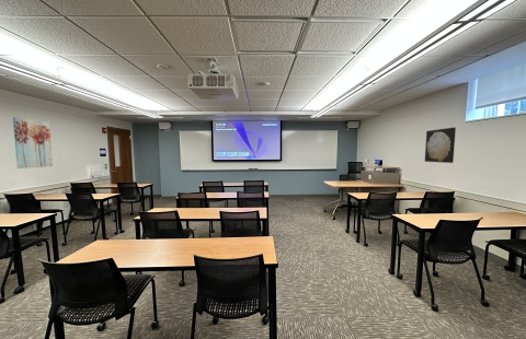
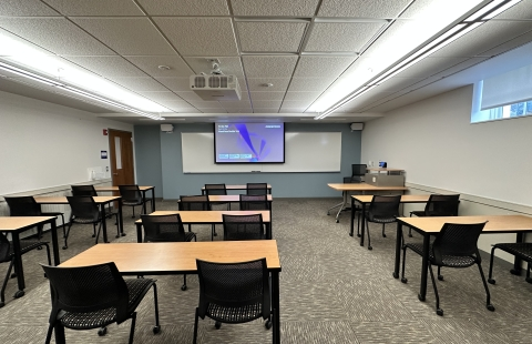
- wall art [424,127,457,164]
- wall art [12,116,54,170]
